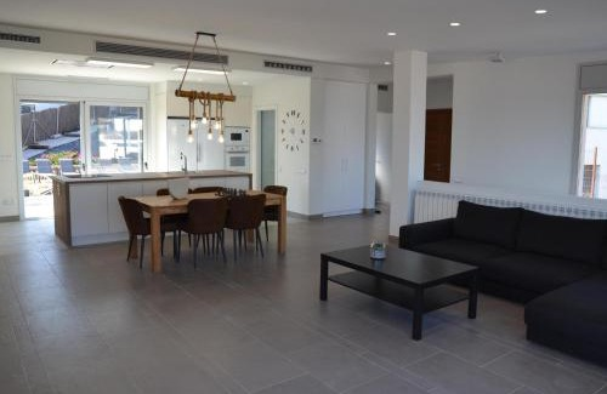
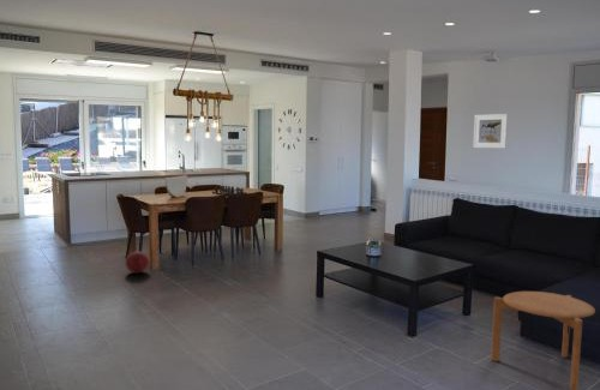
+ ball [125,250,150,275]
+ side table [490,290,596,390]
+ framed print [472,113,509,149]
